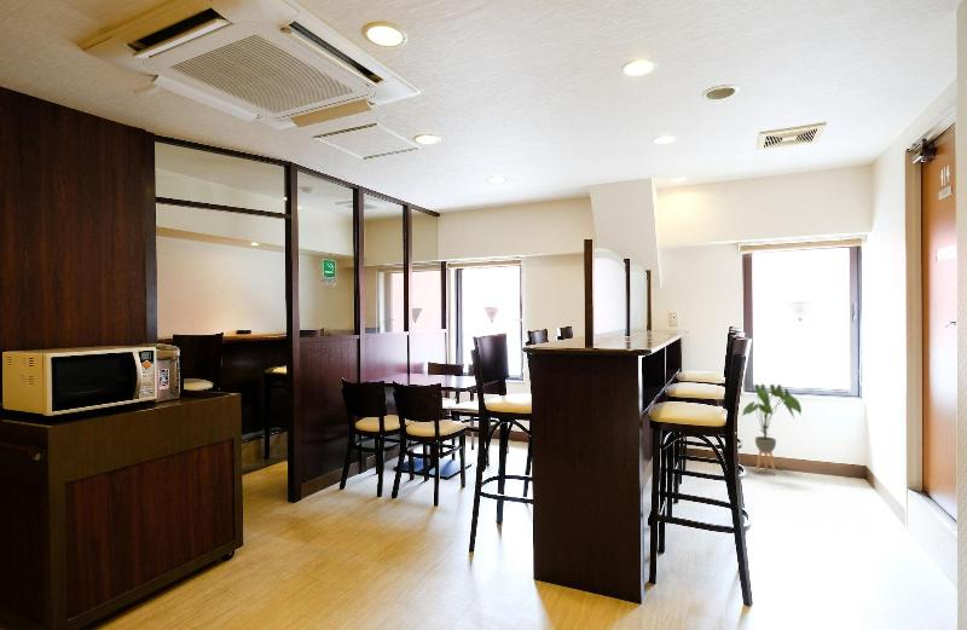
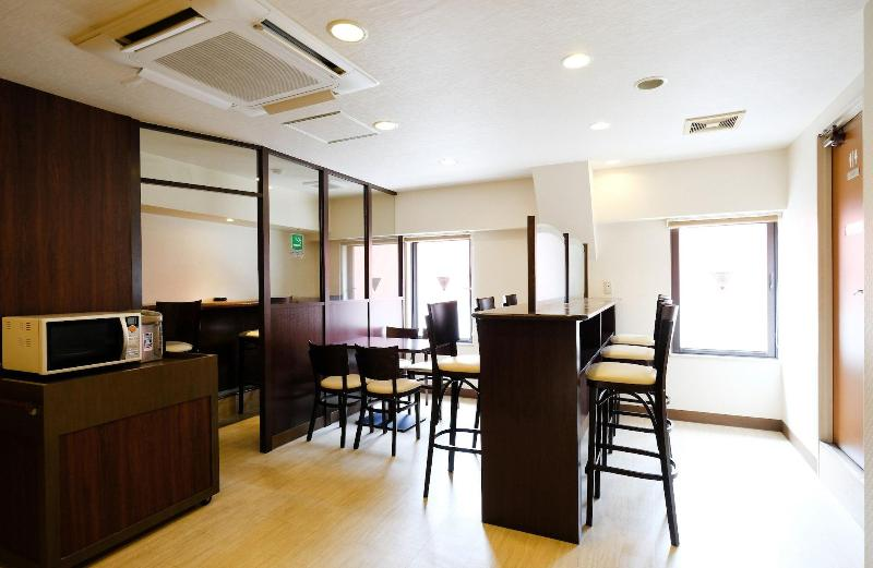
- house plant [741,382,803,475]
